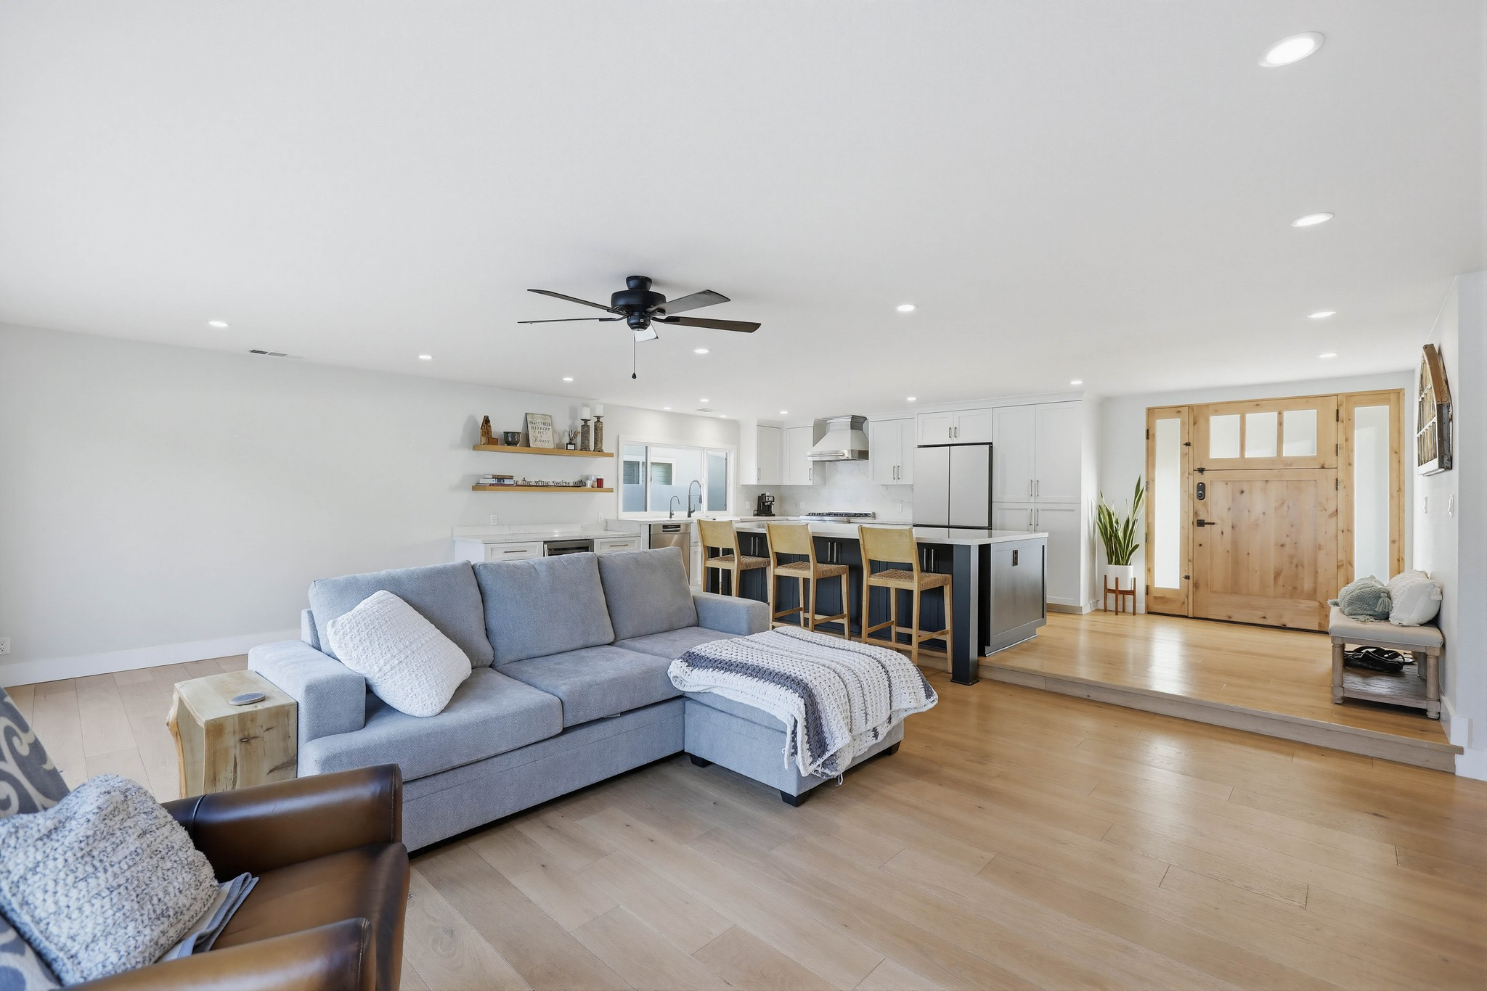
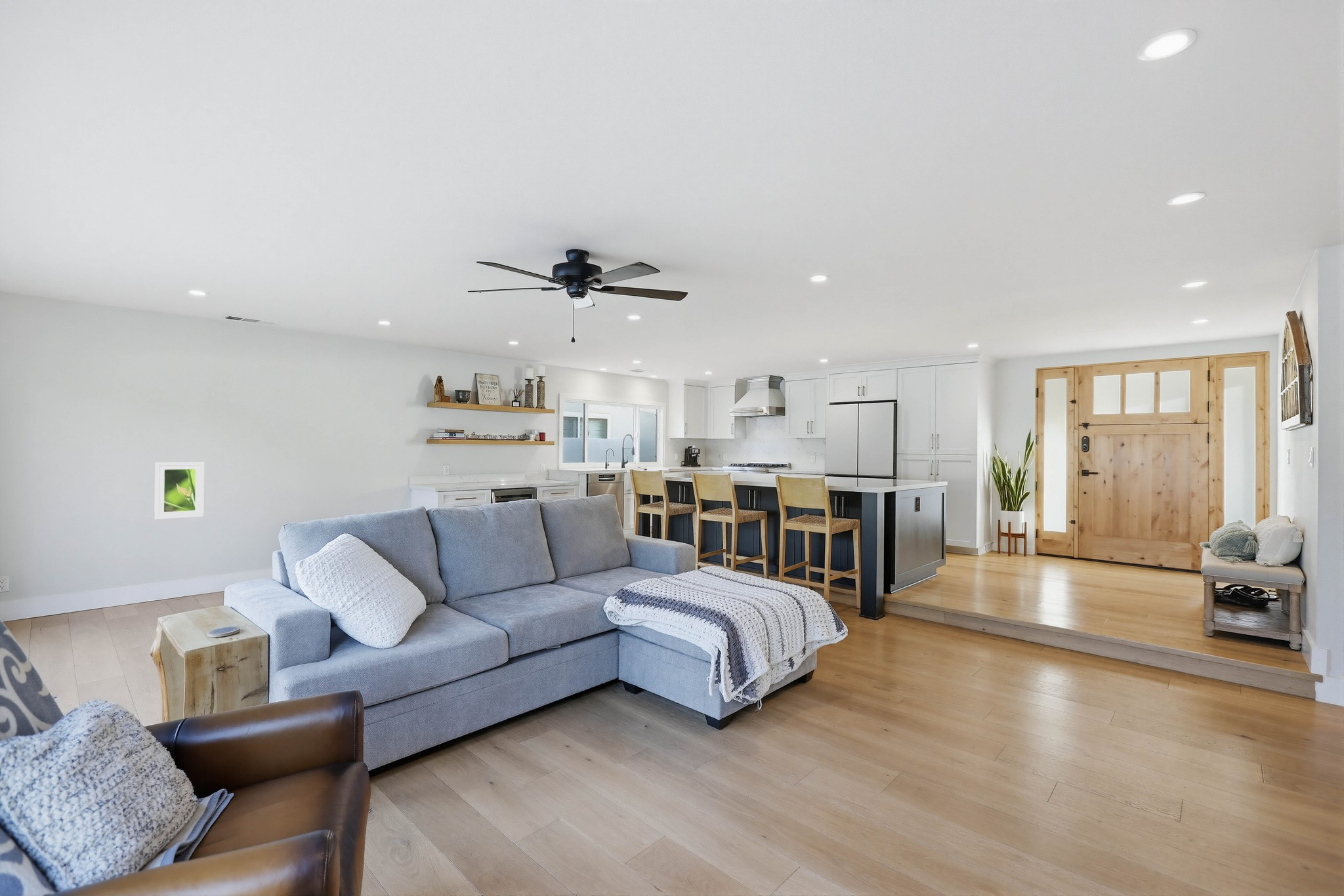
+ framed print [154,462,205,520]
